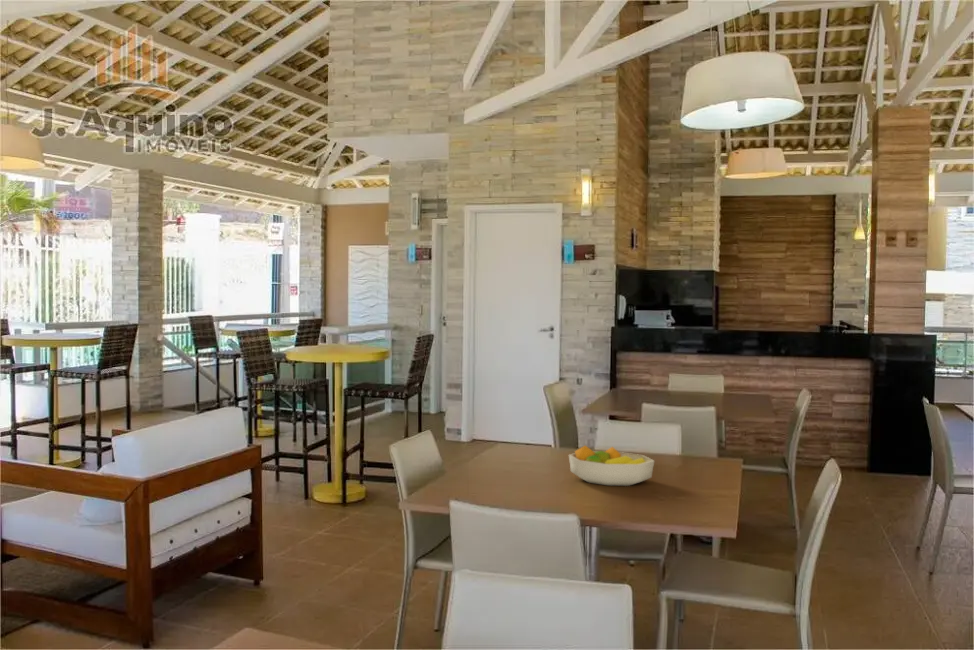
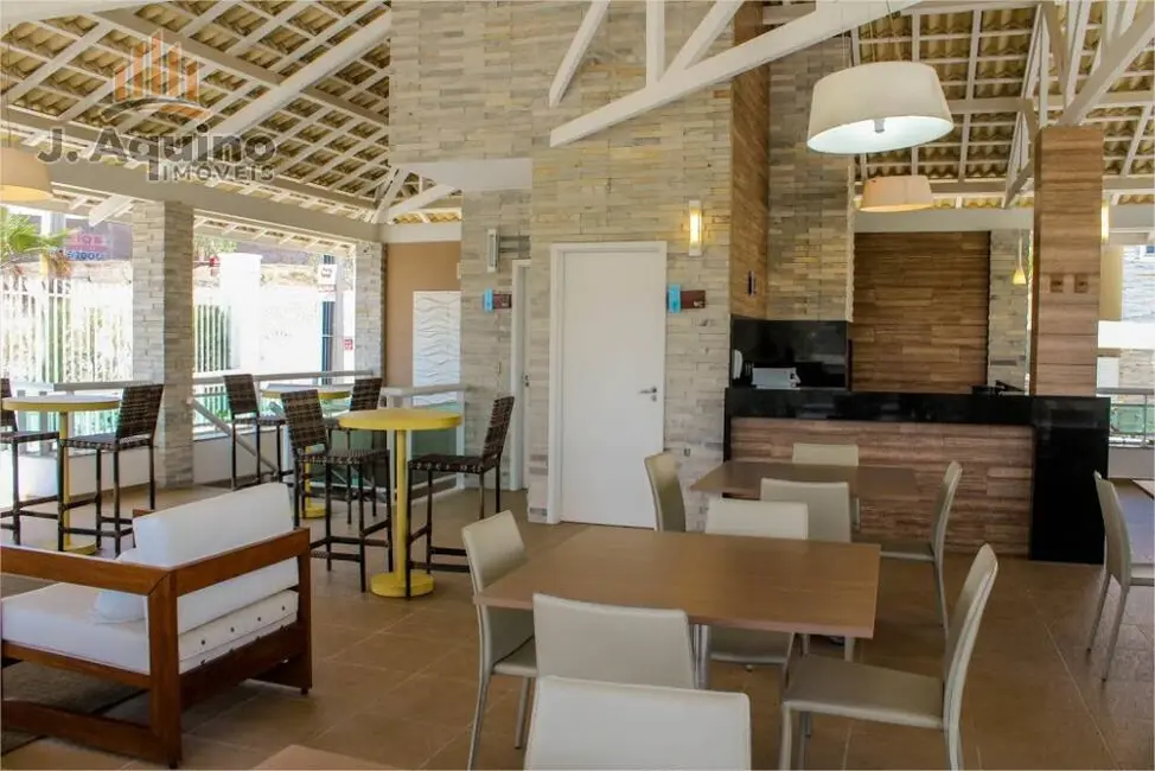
- fruit bowl [568,444,655,487]
